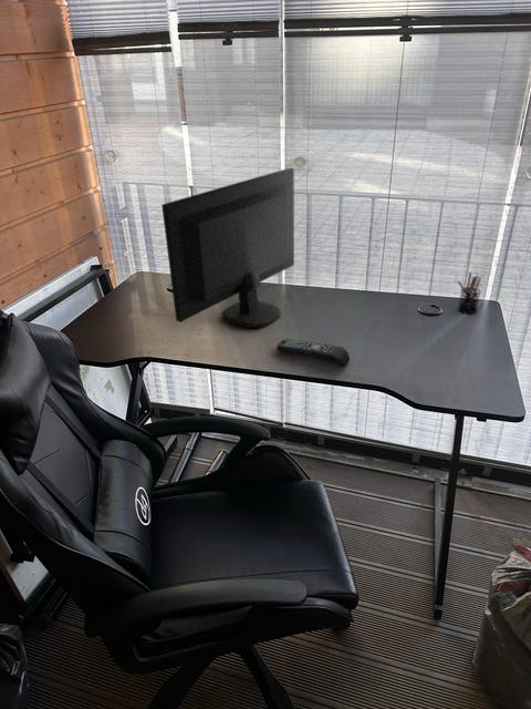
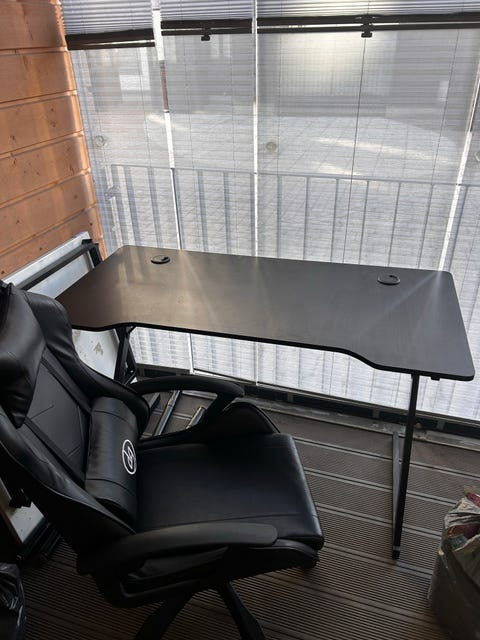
- monitor [160,166,295,329]
- remote control [275,338,351,368]
- pen holder [457,271,482,315]
